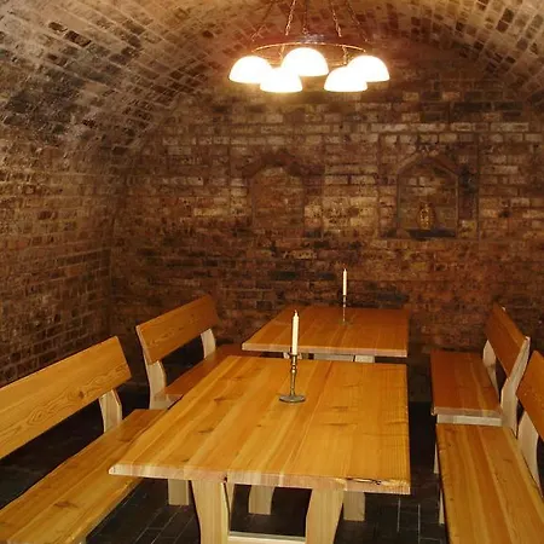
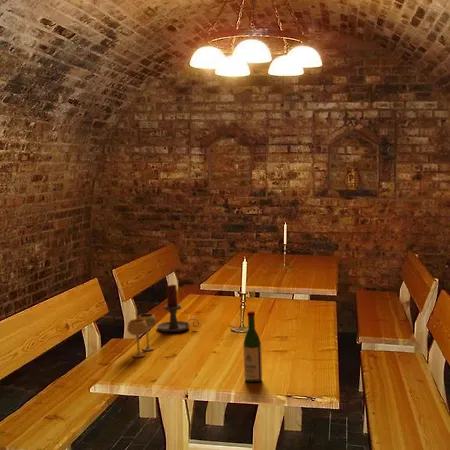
+ wine bottle [243,310,263,383]
+ candle holder [156,283,200,333]
+ goblet [127,313,157,358]
